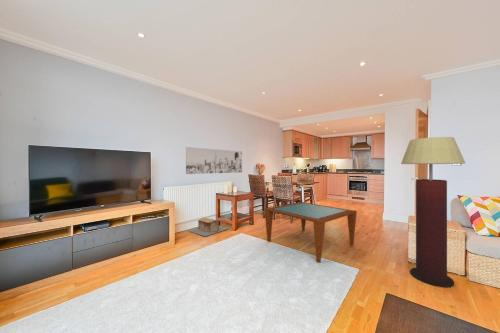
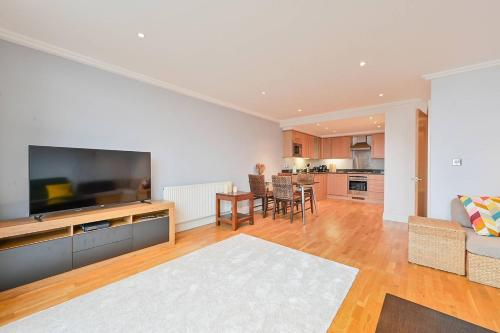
- coffee table [264,201,358,264]
- floor lamp [400,136,466,288]
- wall art [185,146,243,175]
- architectural model [186,217,230,237]
